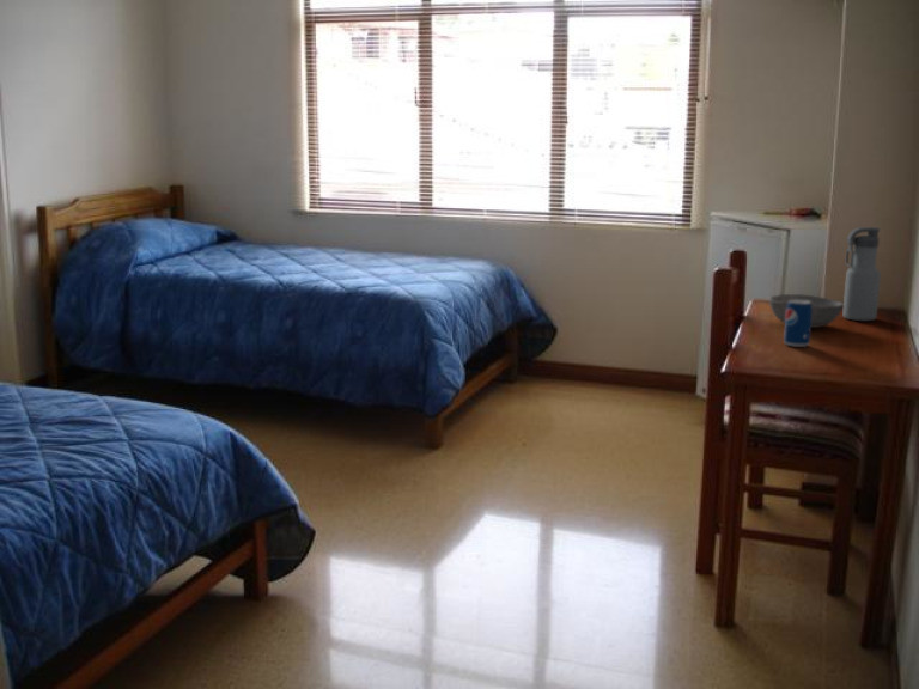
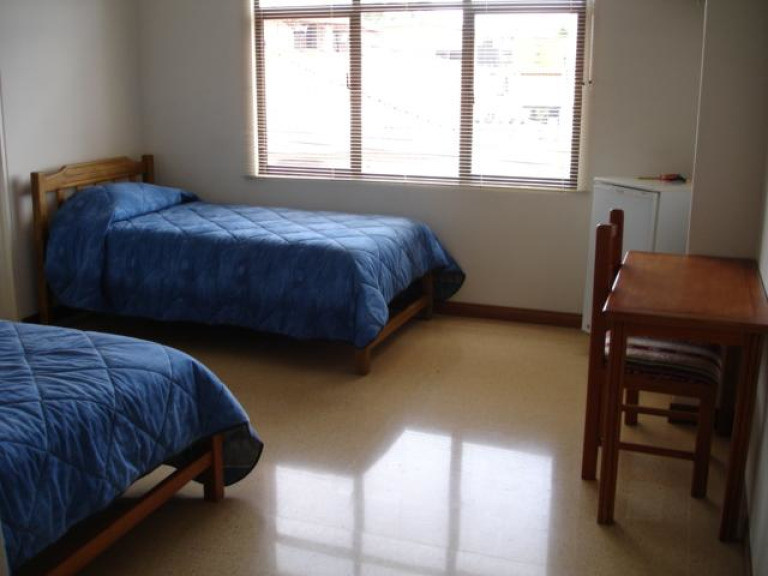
- bowl [768,293,844,329]
- beverage can [783,300,813,348]
- water bottle [841,226,882,322]
